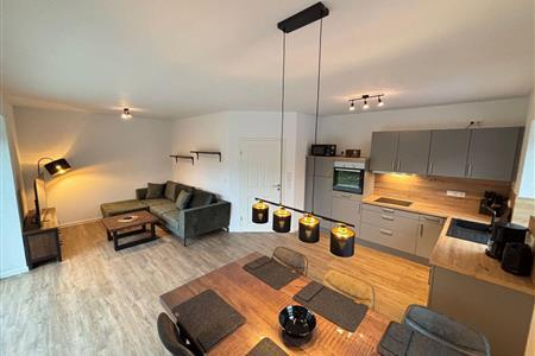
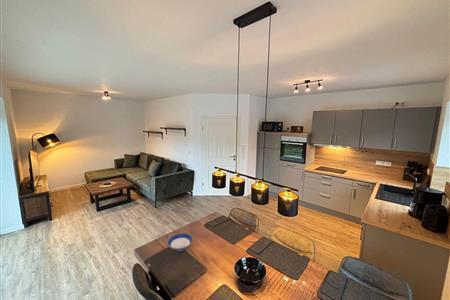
+ bowl [165,232,195,252]
